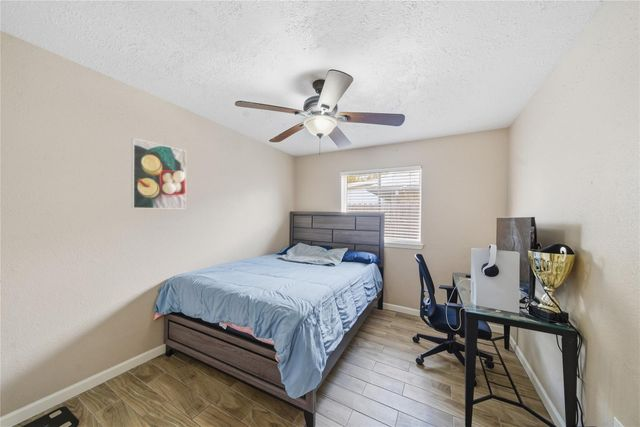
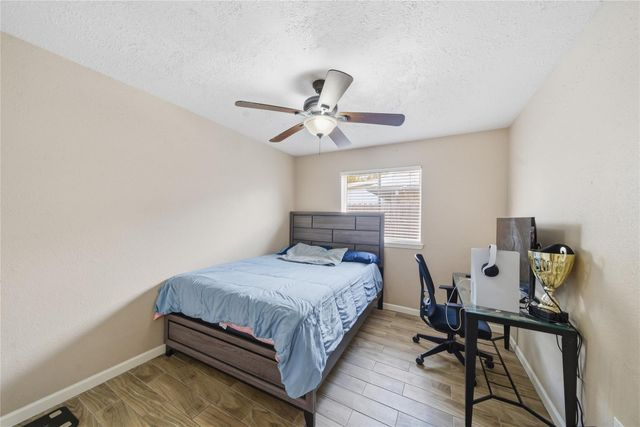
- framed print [131,137,187,210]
